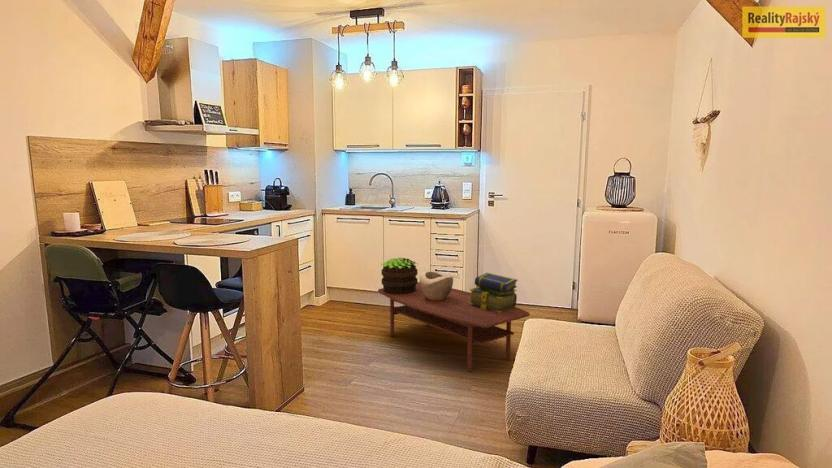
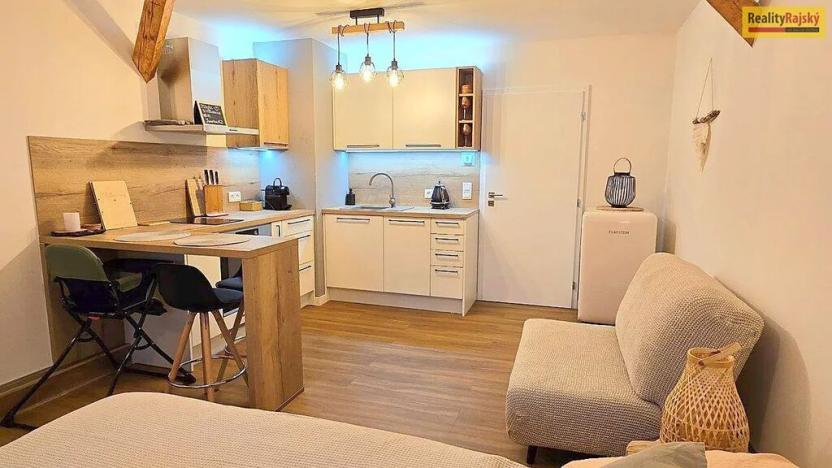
- stack of books [469,272,519,313]
- coffee table [377,281,531,372]
- decorative bowl [419,270,454,300]
- potted plant [380,257,419,294]
